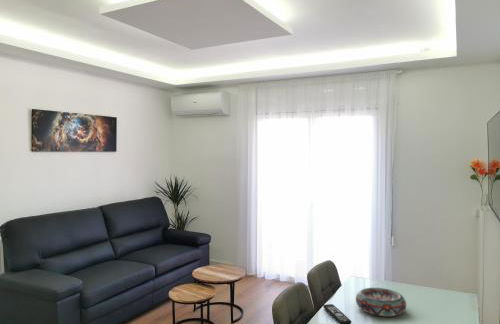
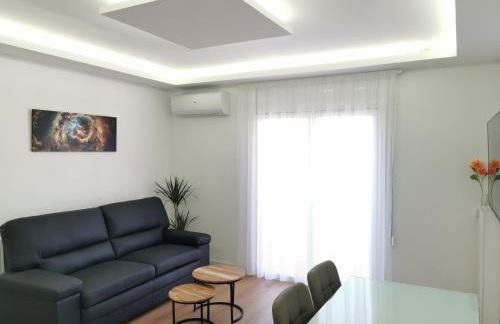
- remote control [322,303,352,324]
- decorative bowl [355,287,407,317]
